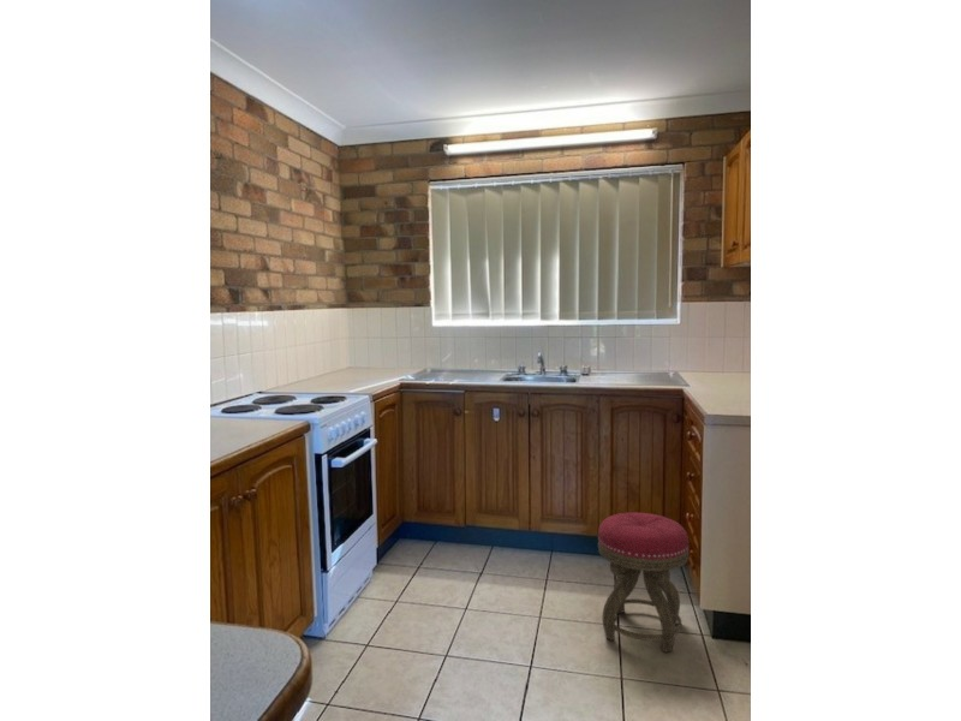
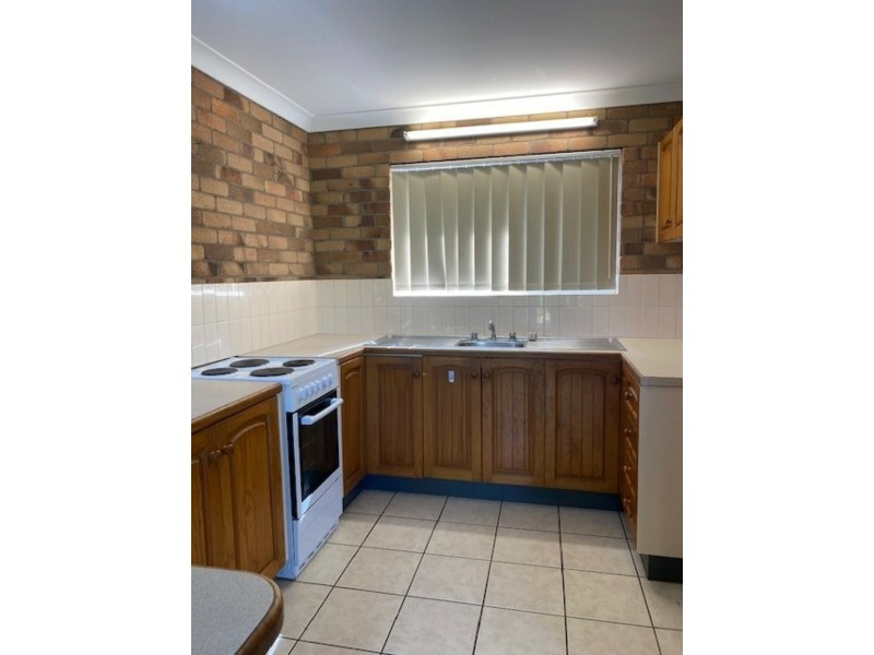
- stool [597,512,691,654]
